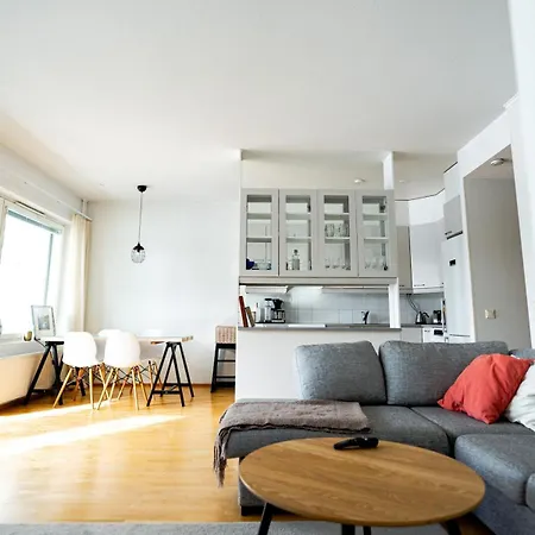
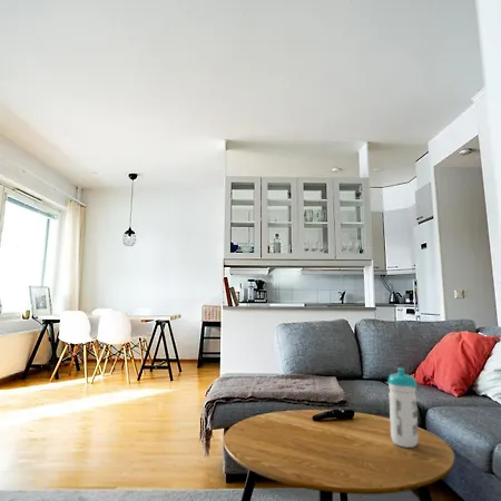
+ water bottle [386,366,420,449]
